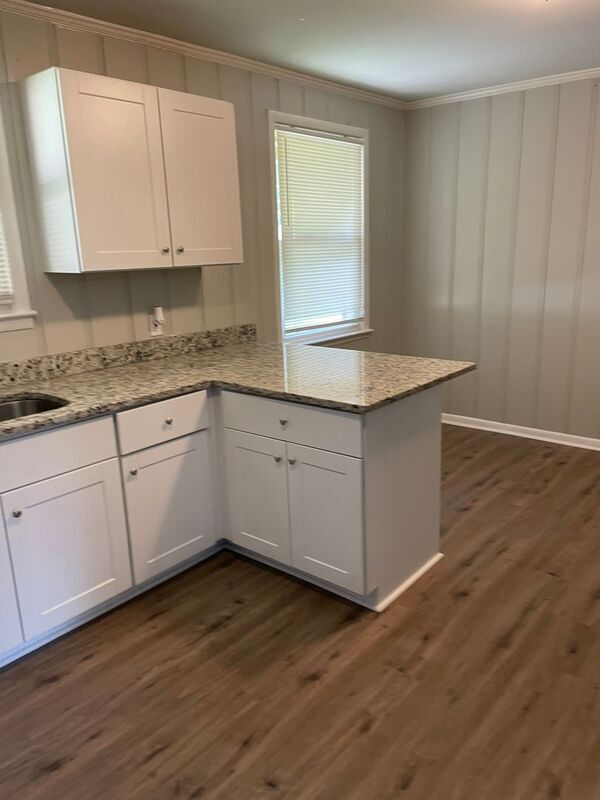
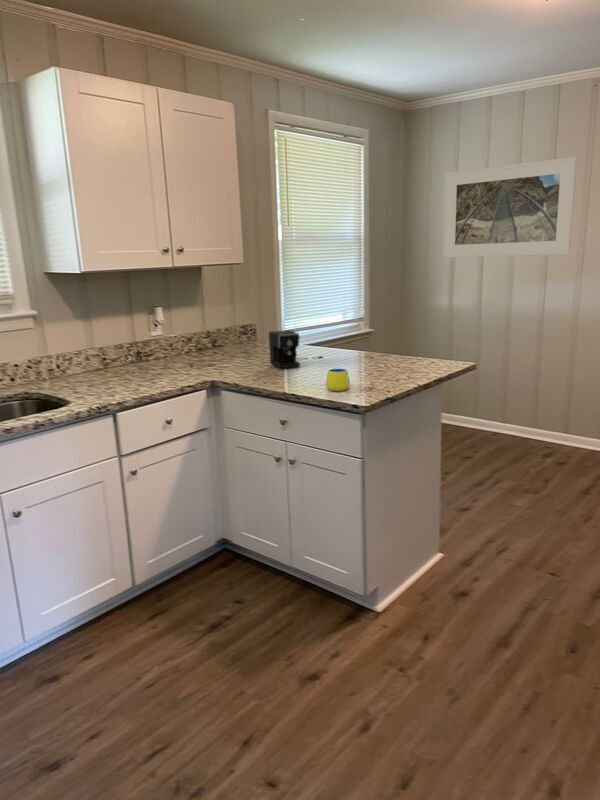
+ coffee maker [268,329,323,369]
+ mug [325,368,351,392]
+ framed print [442,156,578,259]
